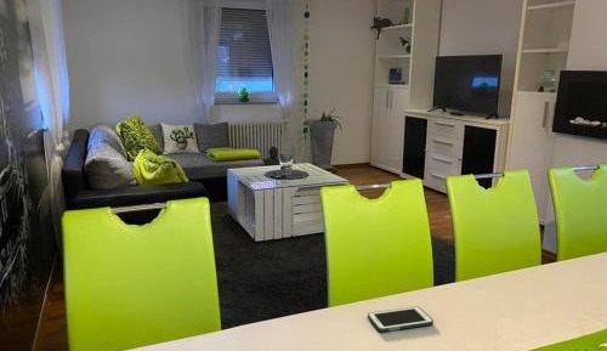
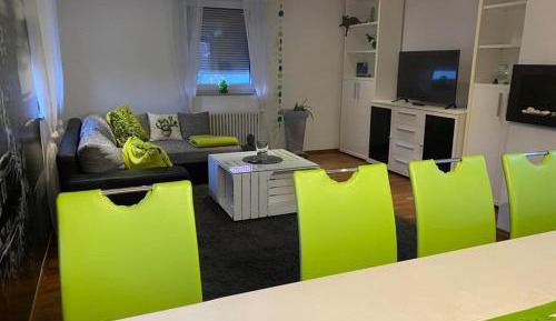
- cell phone [367,305,435,333]
